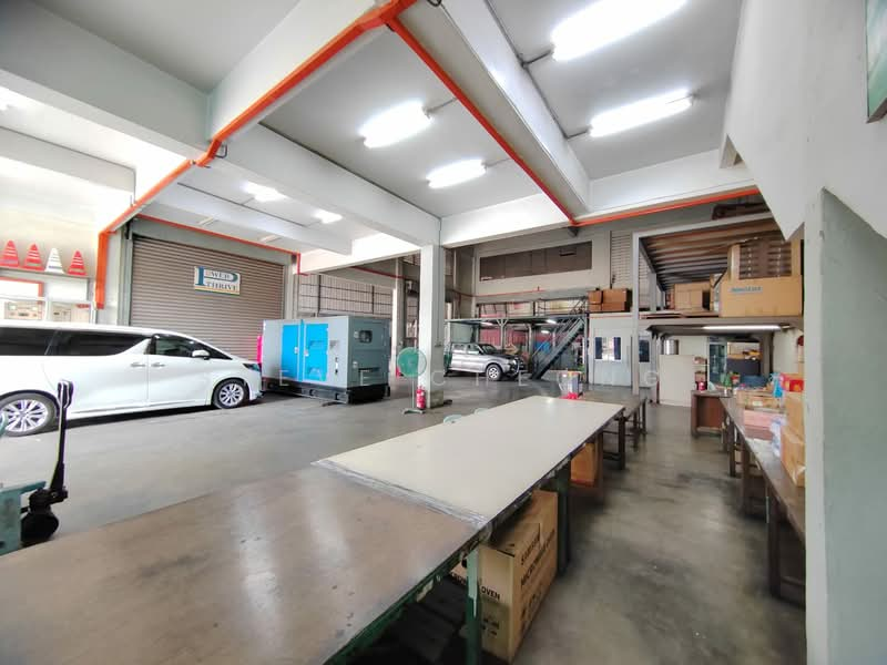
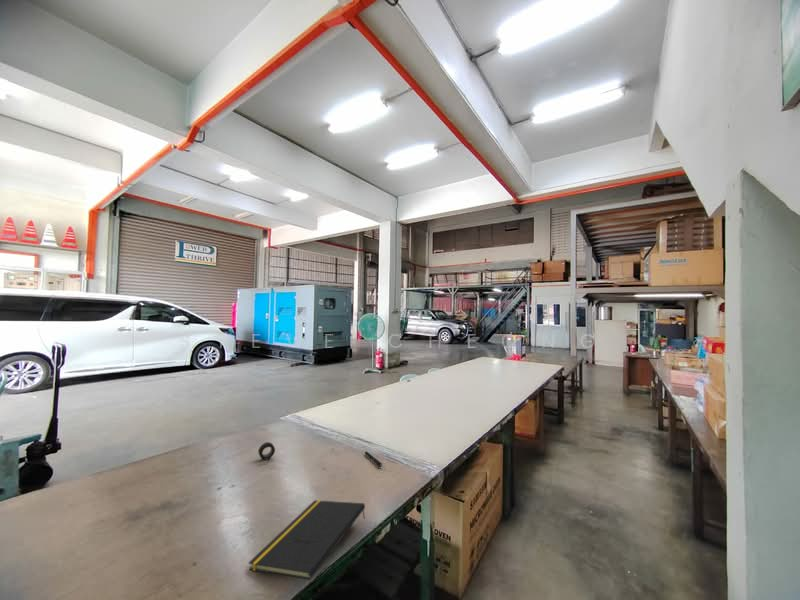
+ notepad [247,499,366,581]
+ pen [364,450,383,468]
+ adhesive tape [257,441,276,461]
